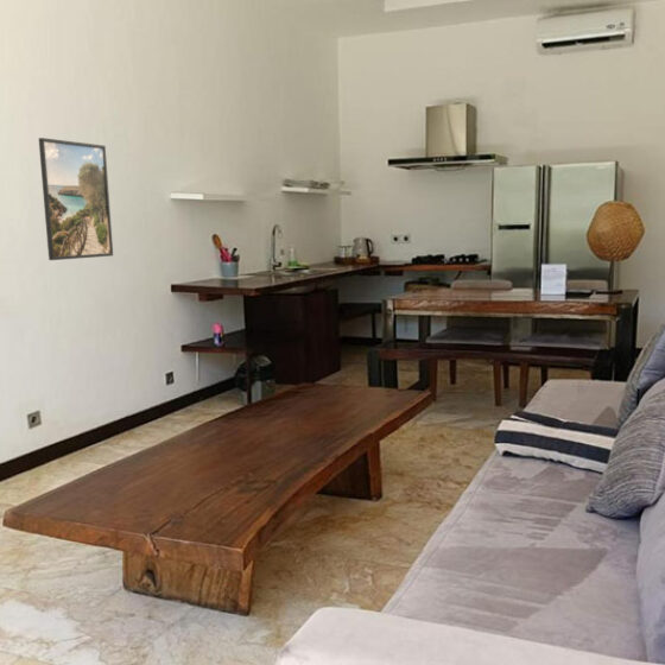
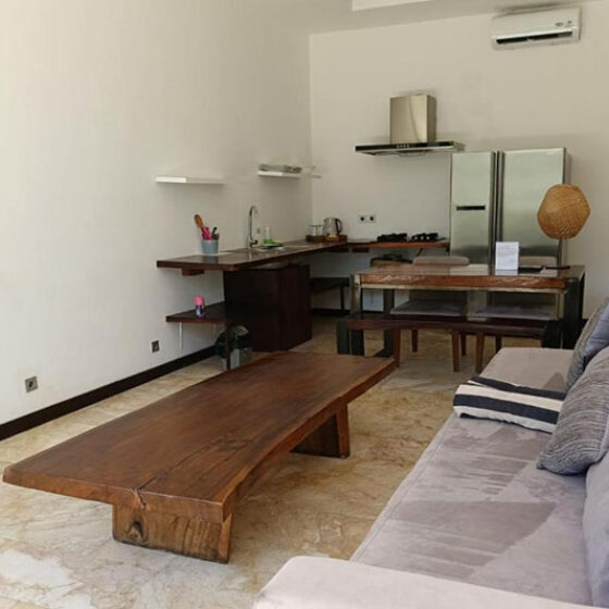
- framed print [38,137,114,261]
